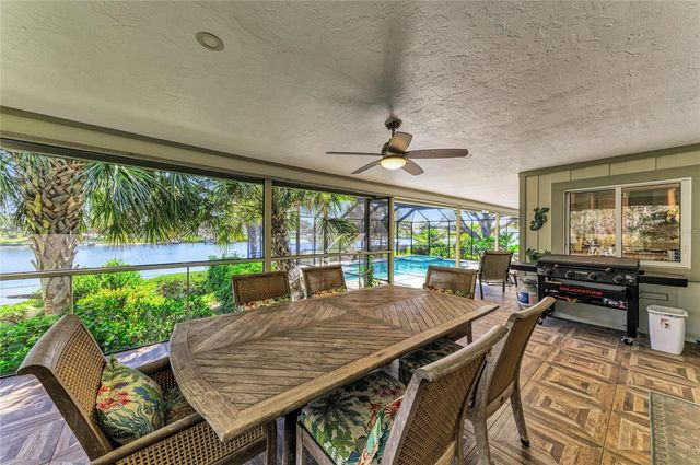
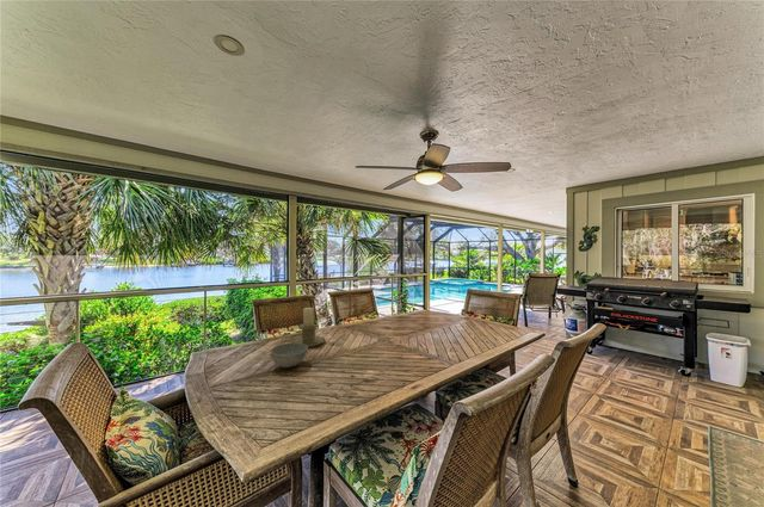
+ candle holder [290,307,327,348]
+ bowl [269,341,309,369]
